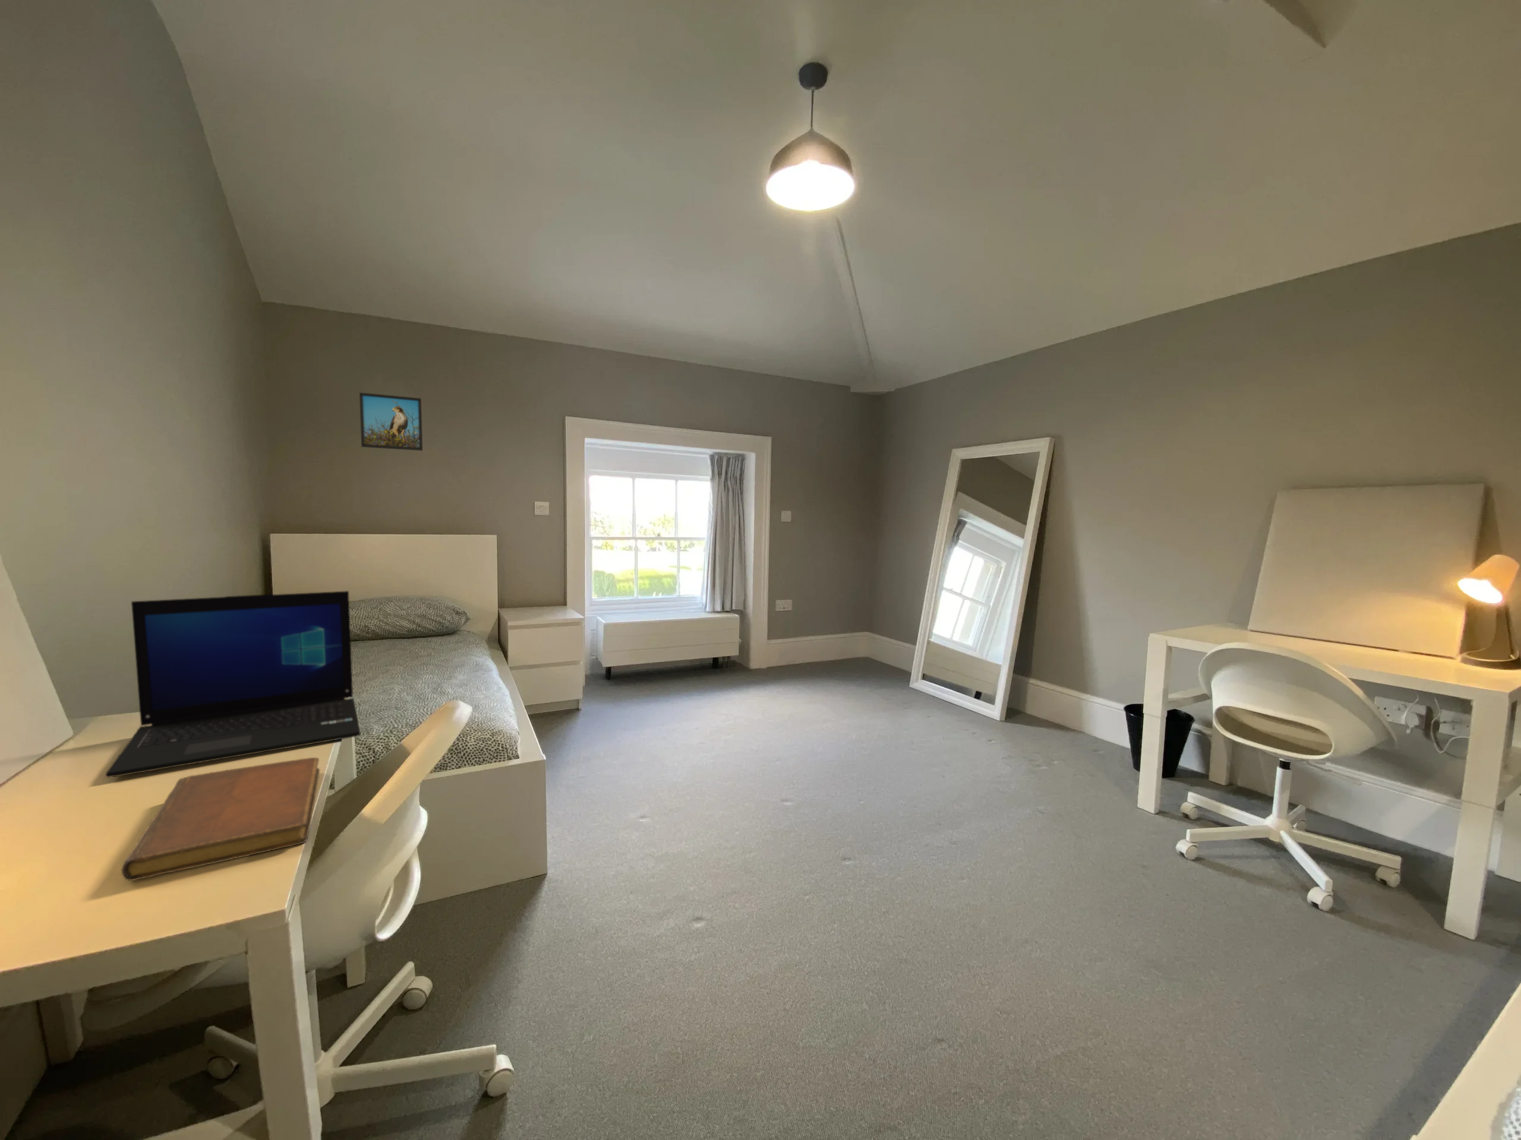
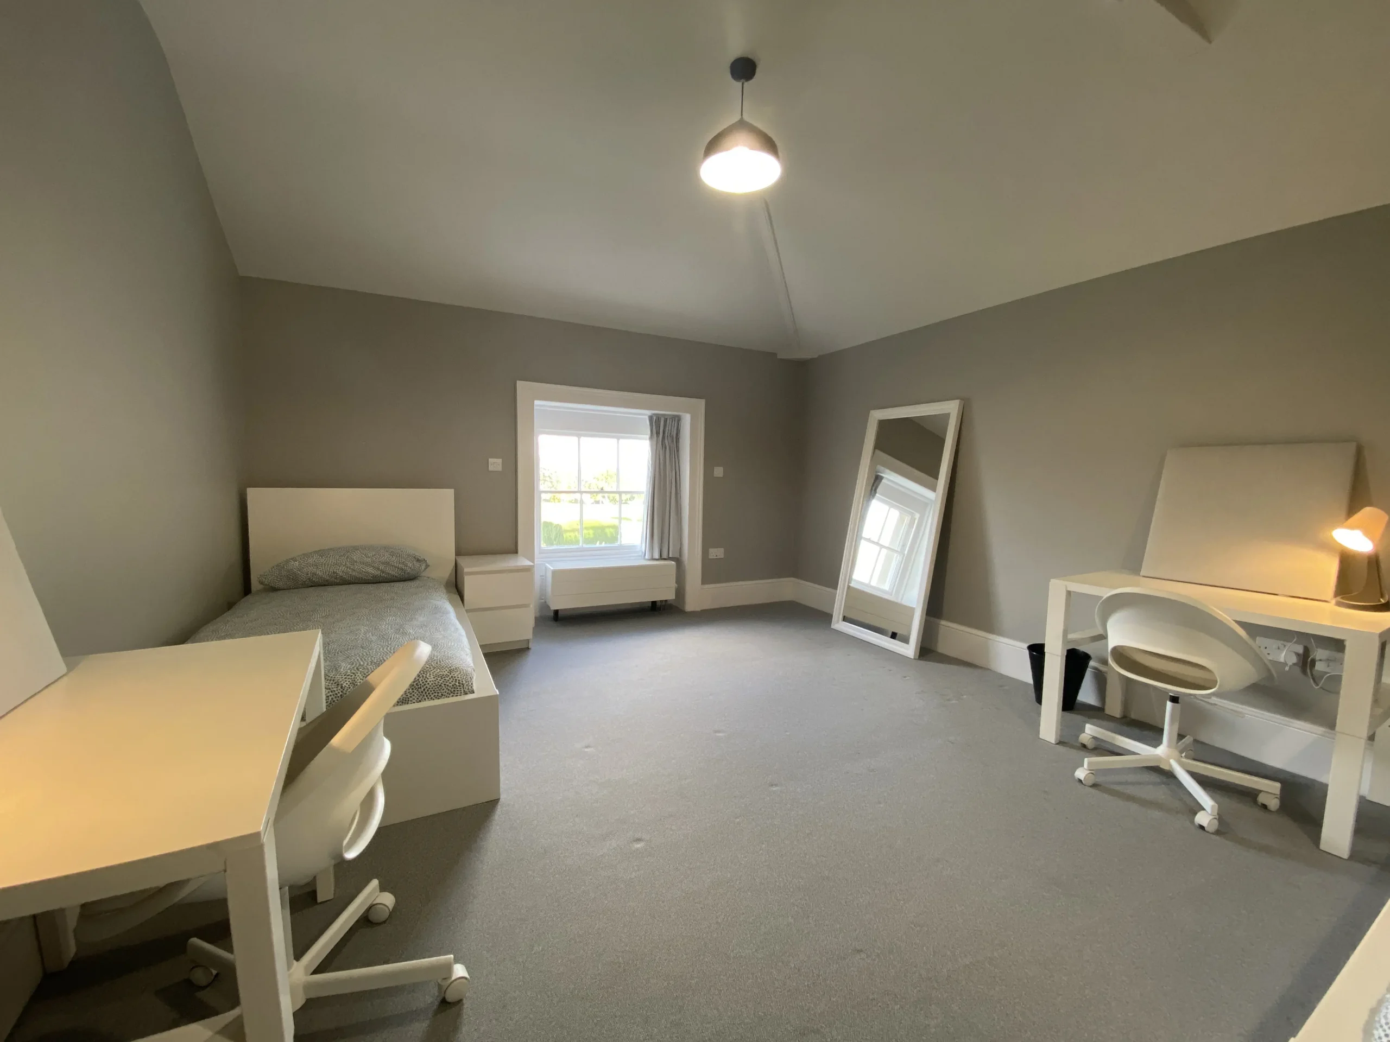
- notebook [121,757,320,881]
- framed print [359,392,423,451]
- laptop [104,590,360,778]
